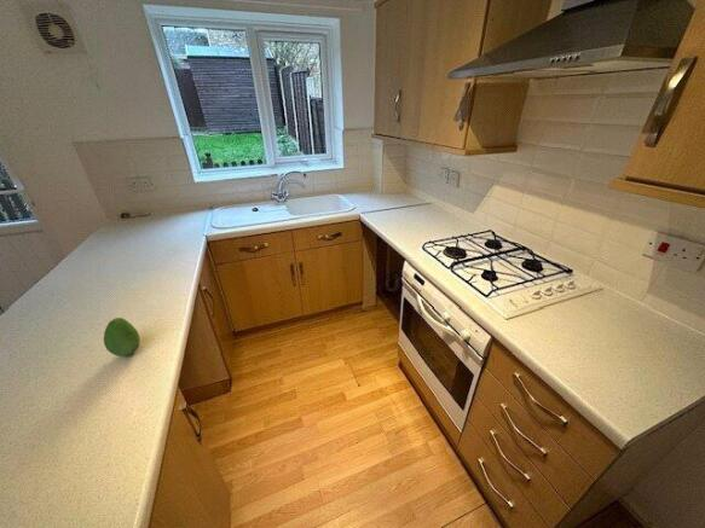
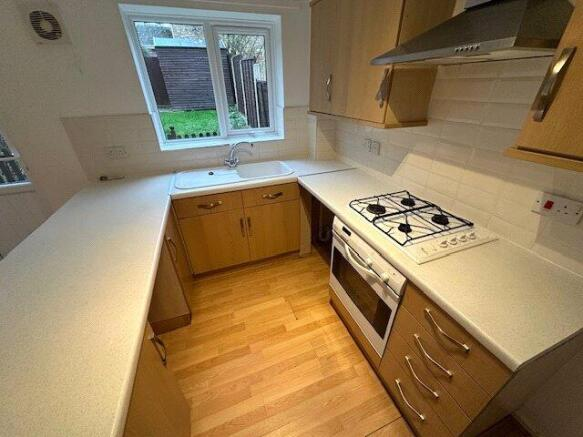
- fruit [103,317,141,358]
